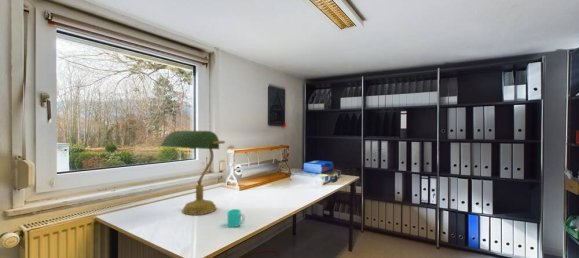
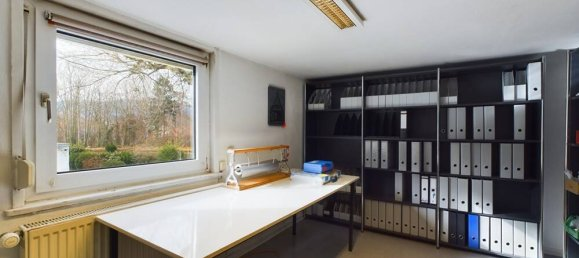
- desk lamp [160,130,226,216]
- cup [226,208,246,228]
